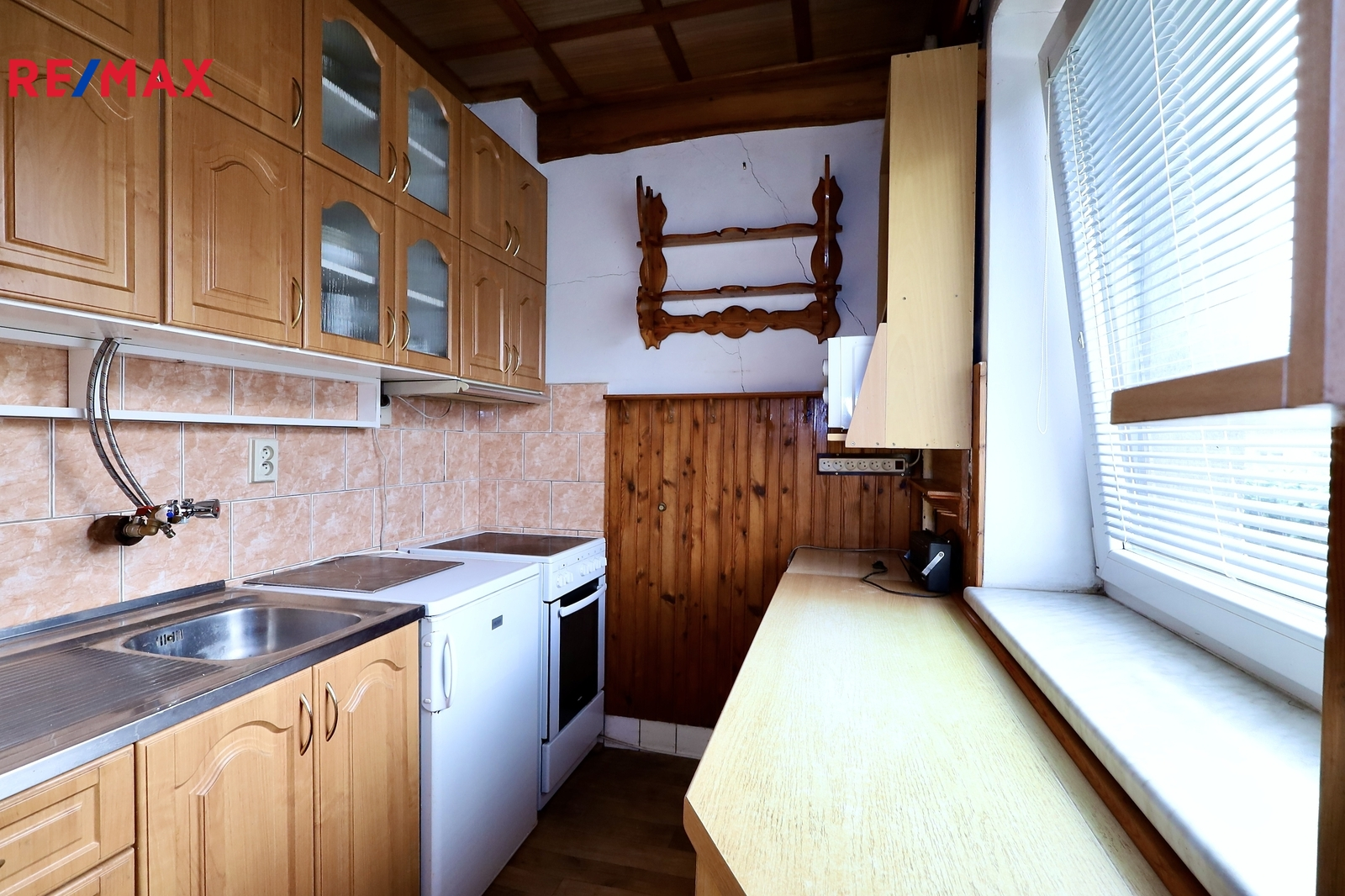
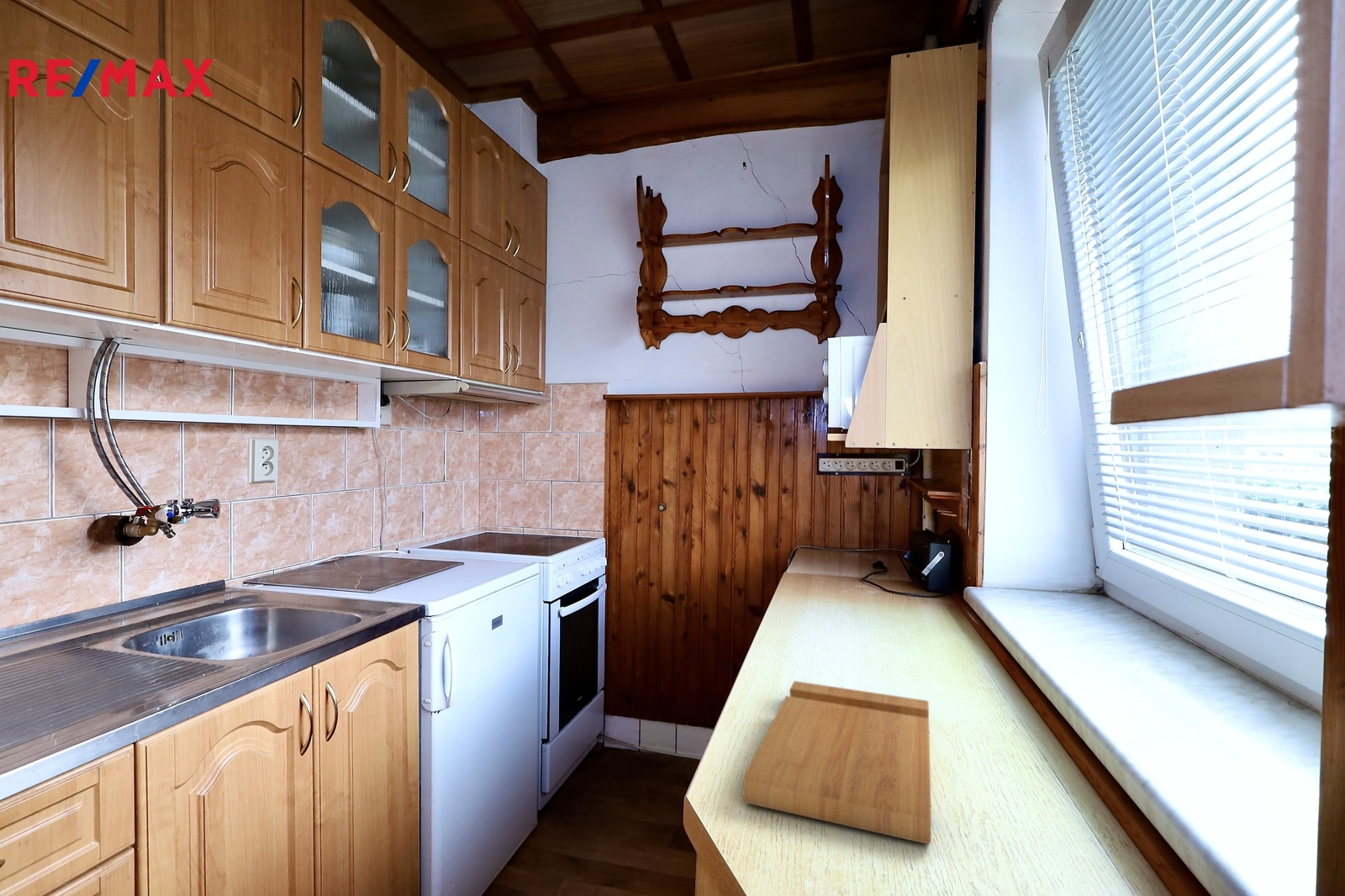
+ cutting board [741,680,932,845]
